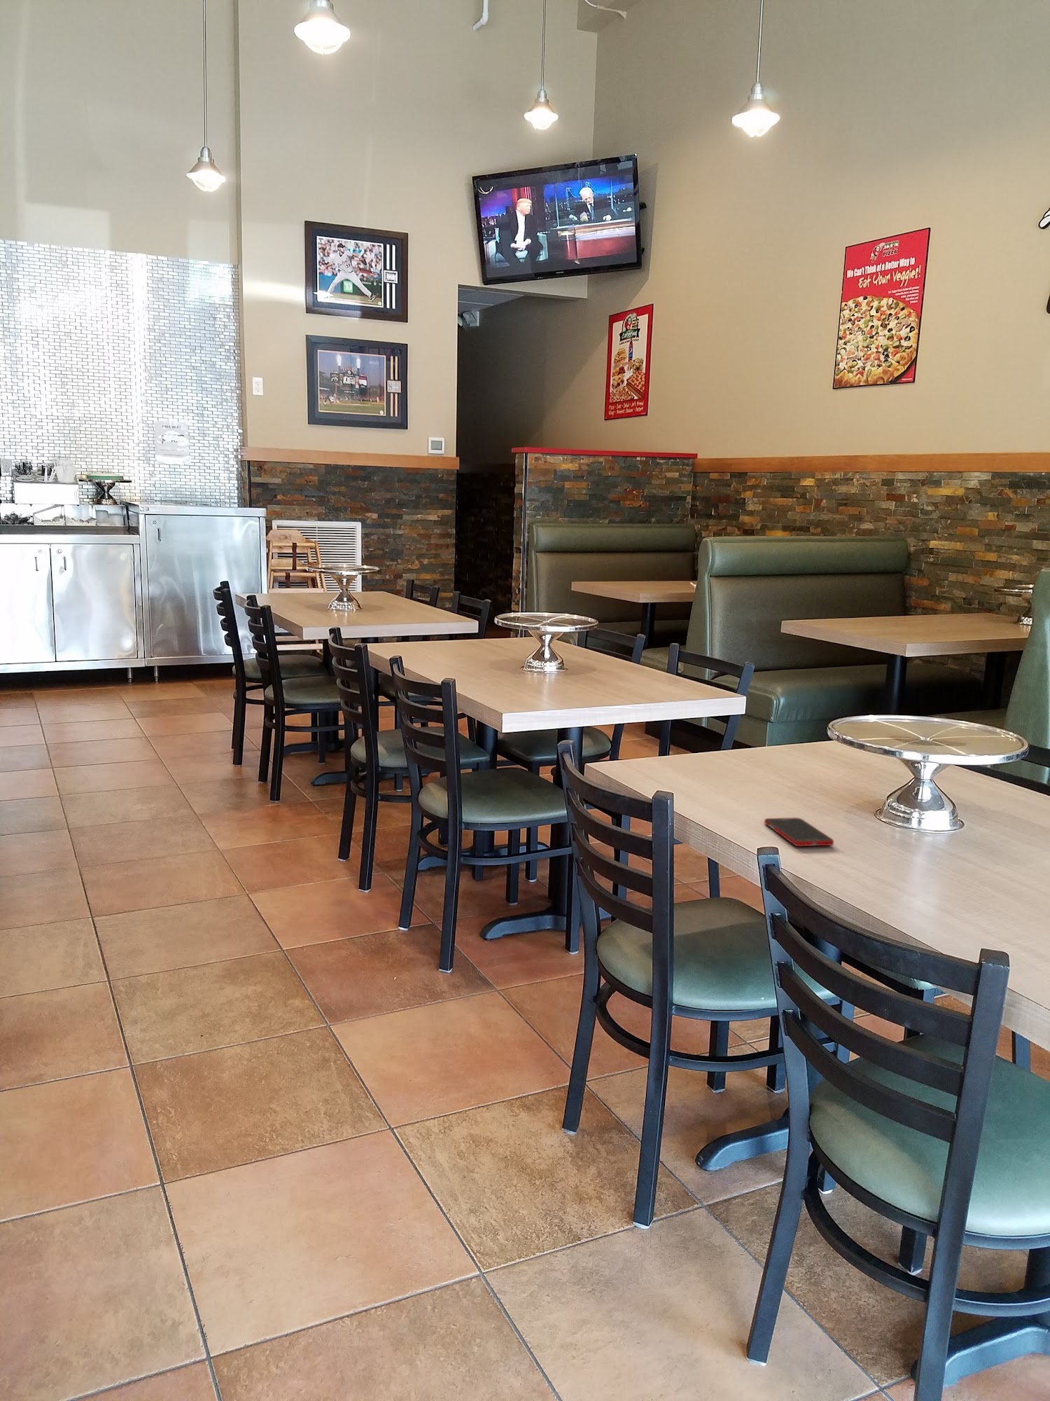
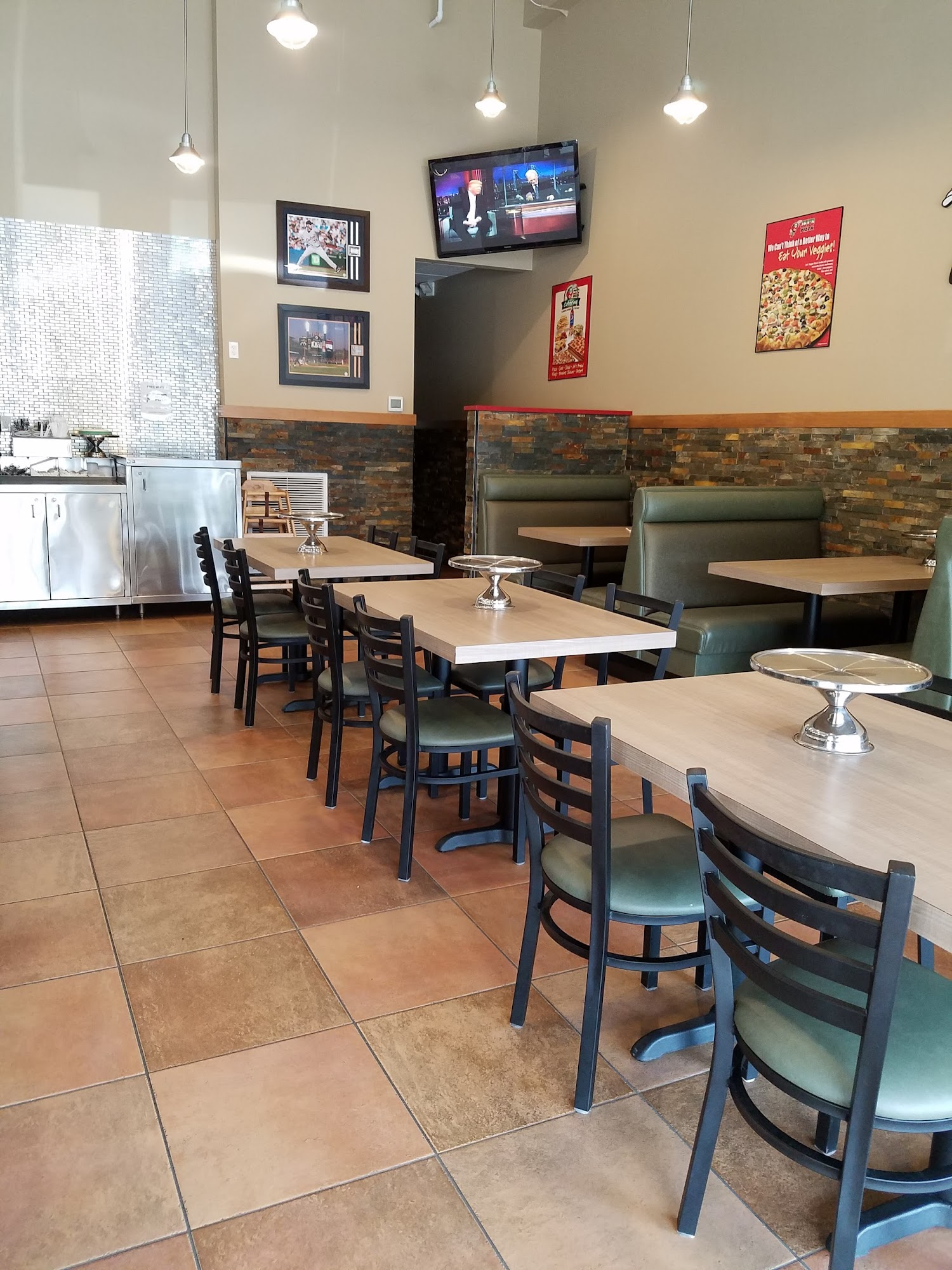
- cell phone [763,816,835,847]
